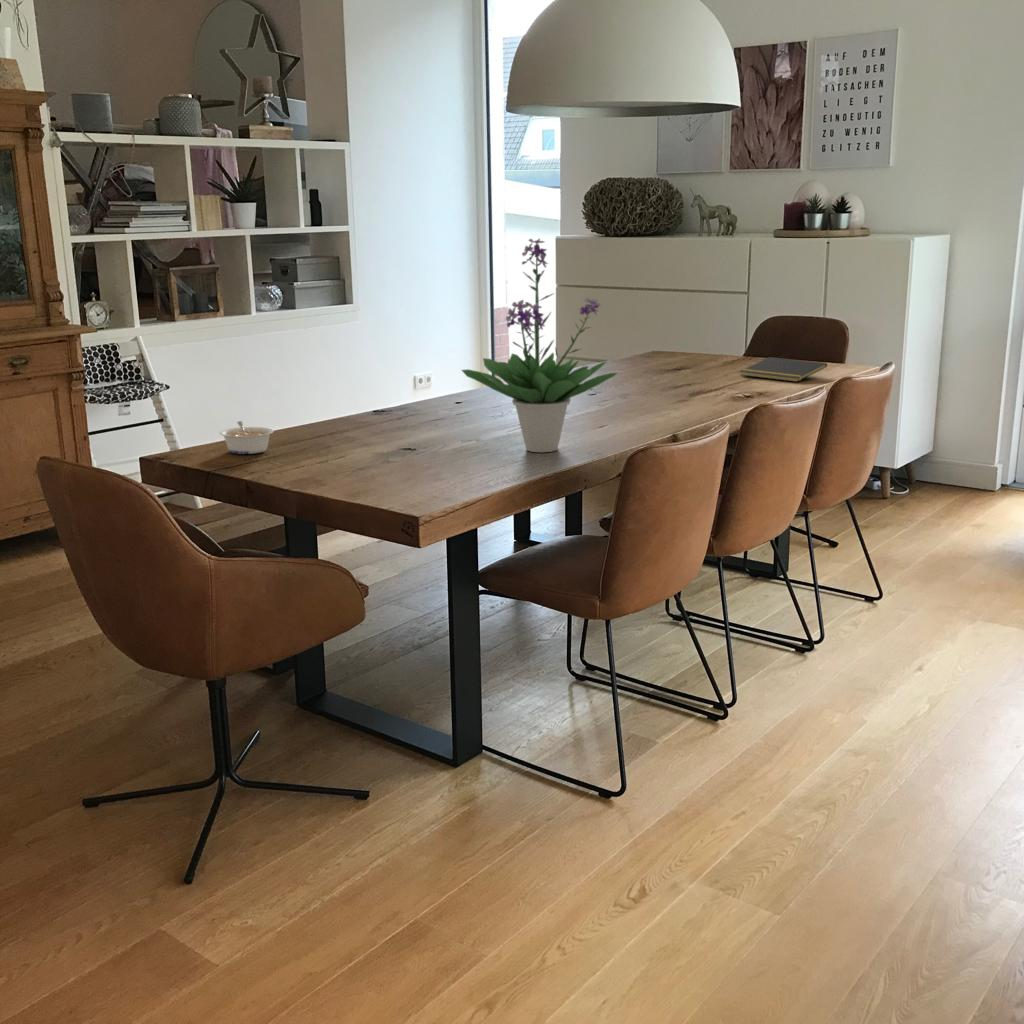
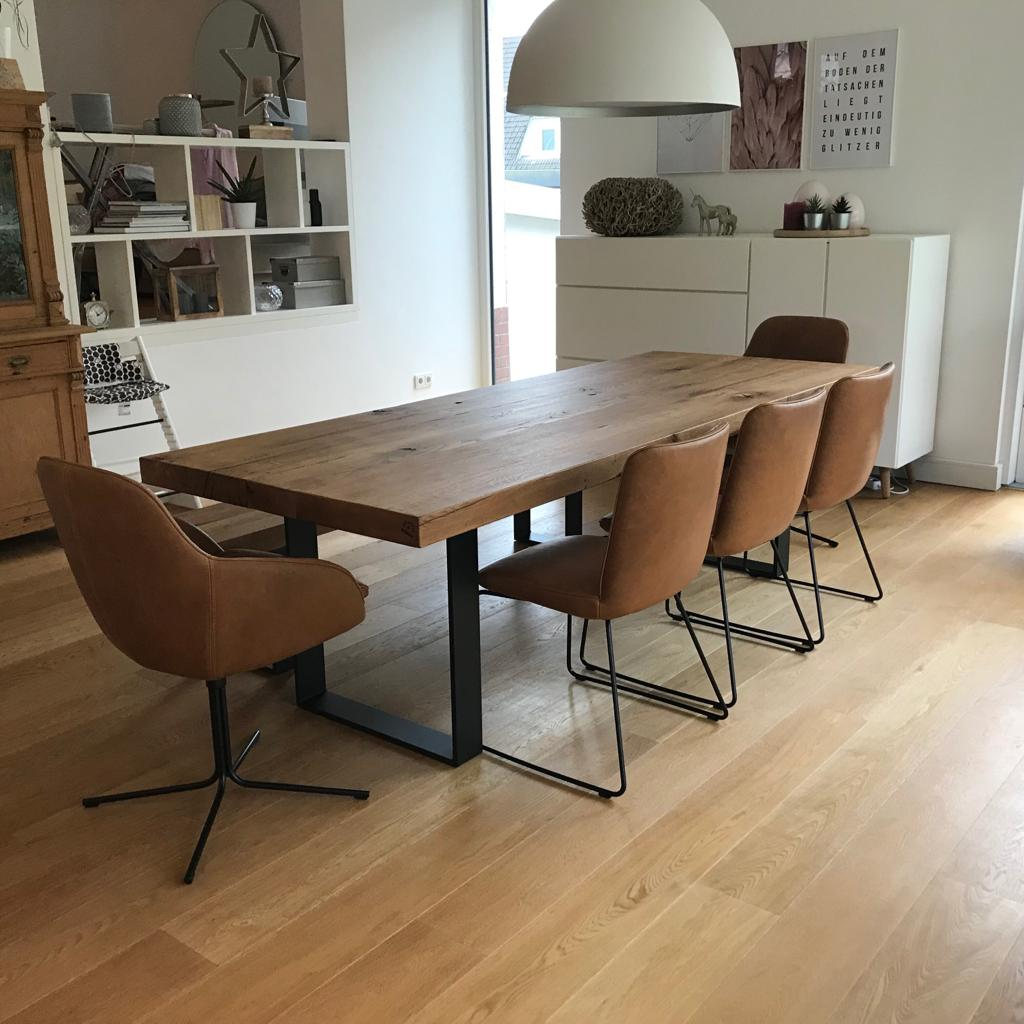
- legume [219,420,274,455]
- potted plant [461,237,618,453]
- notepad [738,356,828,383]
